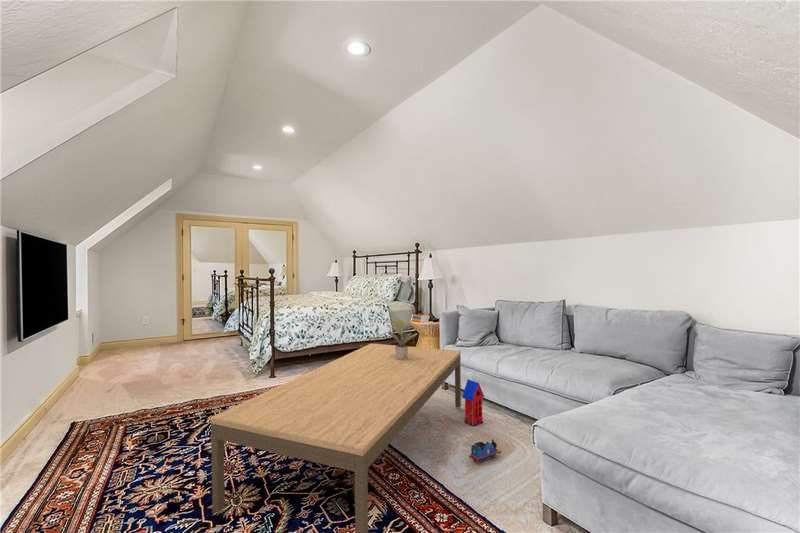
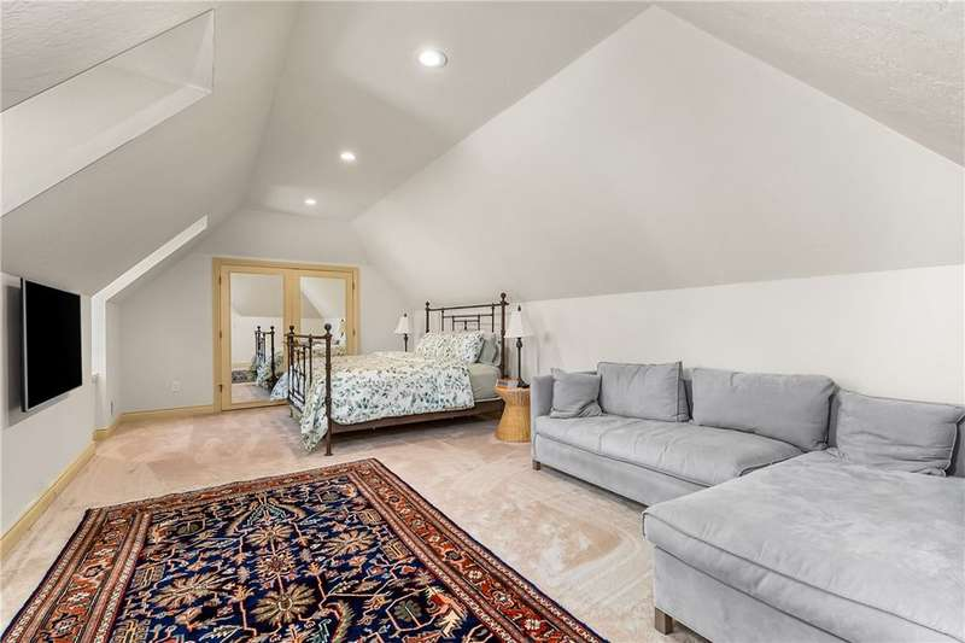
- potted plant [387,317,419,360]
- toy house [461,379,485,427]
- train [468,438,502,463]
- coffee table [209,343,462,533]
